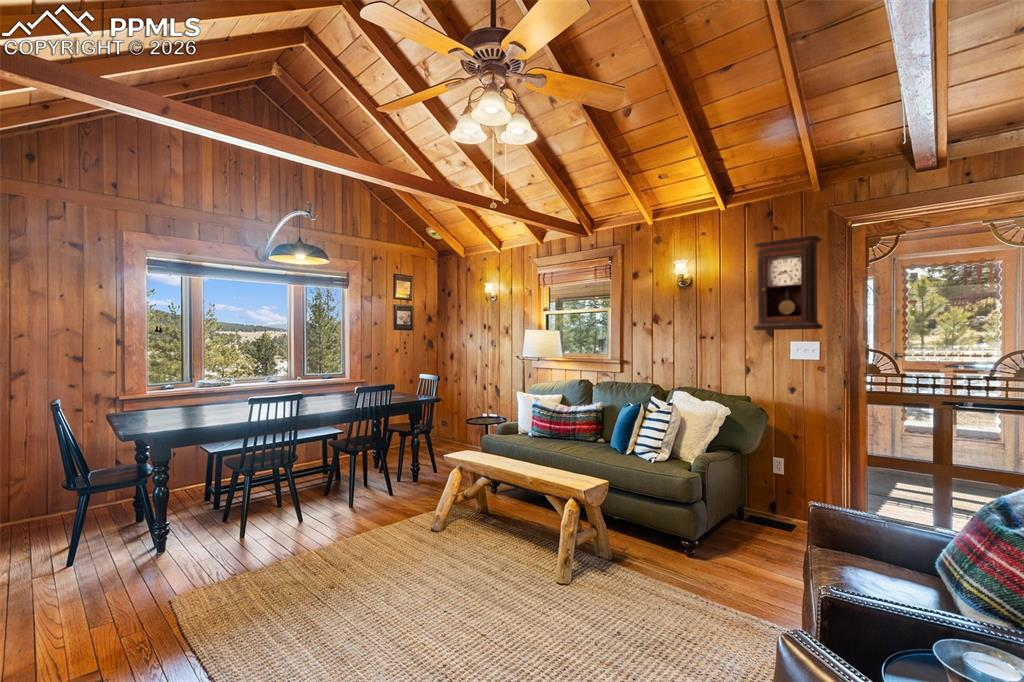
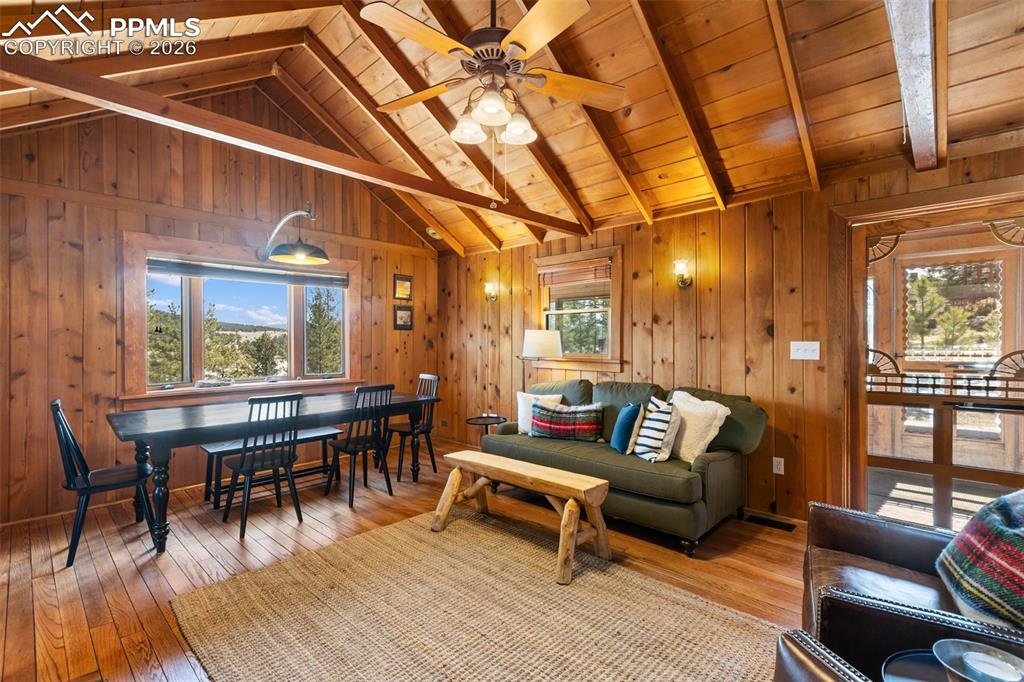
- pendulum clock [752,235,824,331]
